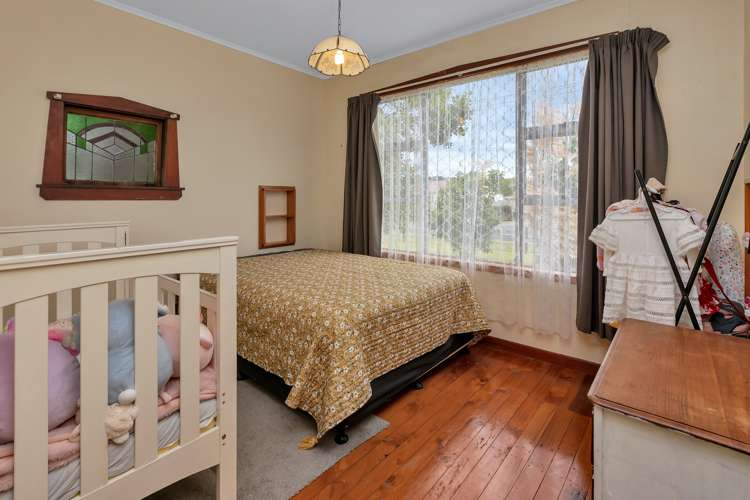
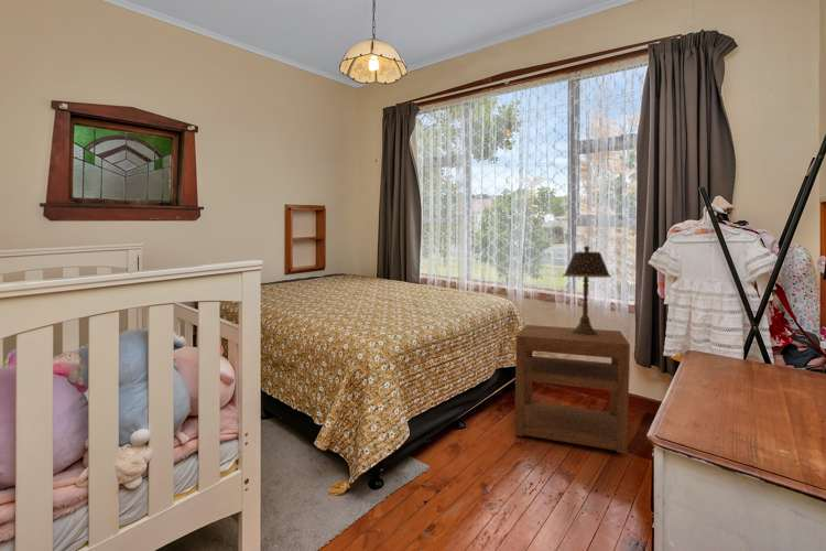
+ nightstand [513,324,631,455]
+ table lamp [562,245,612,336]
